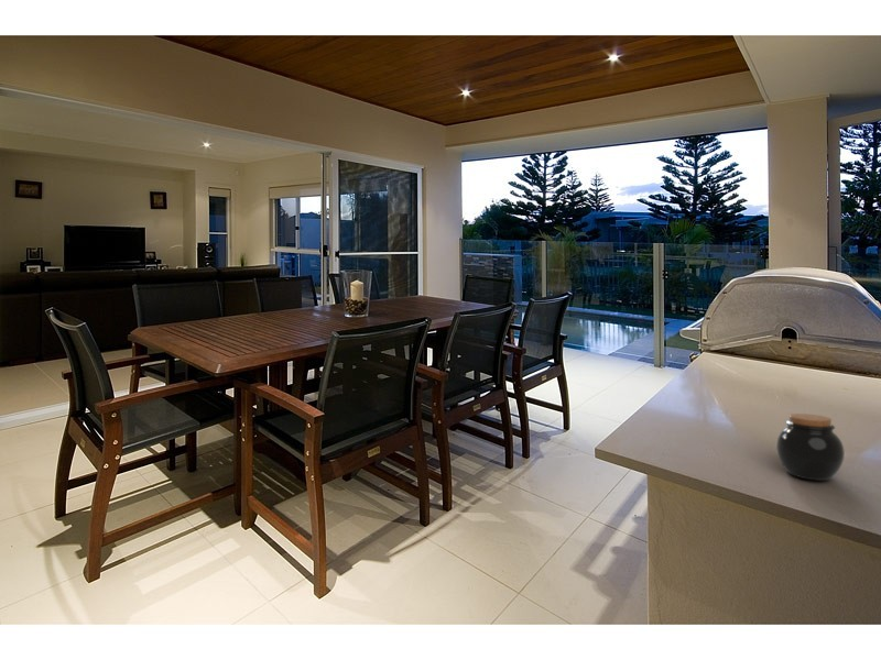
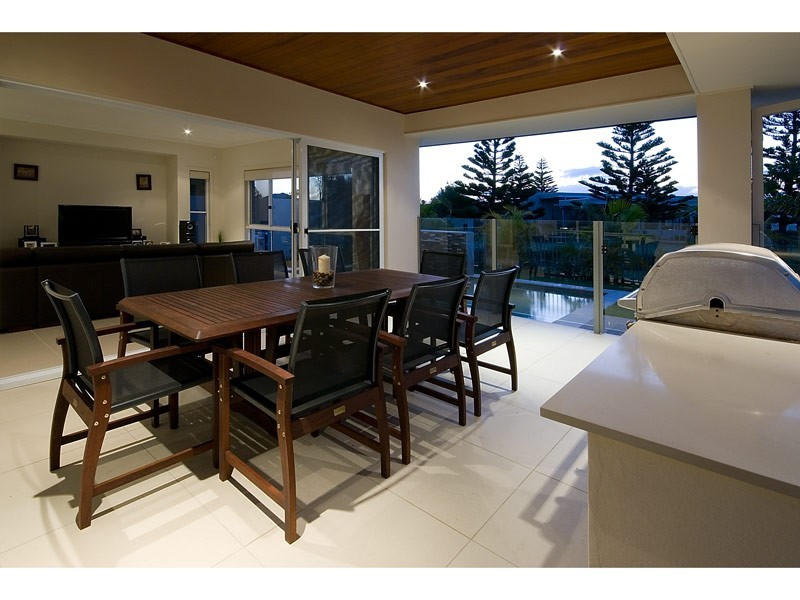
- jar [775,413,846,482]
